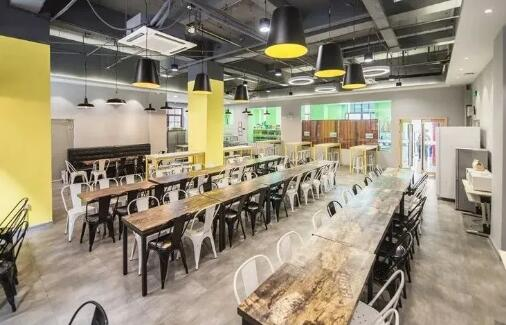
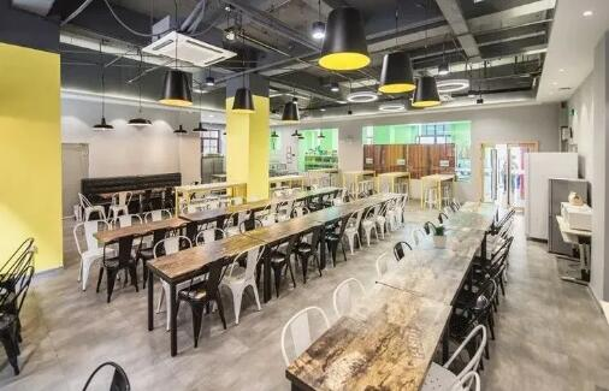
+ potted plant [421,224,454,249]
